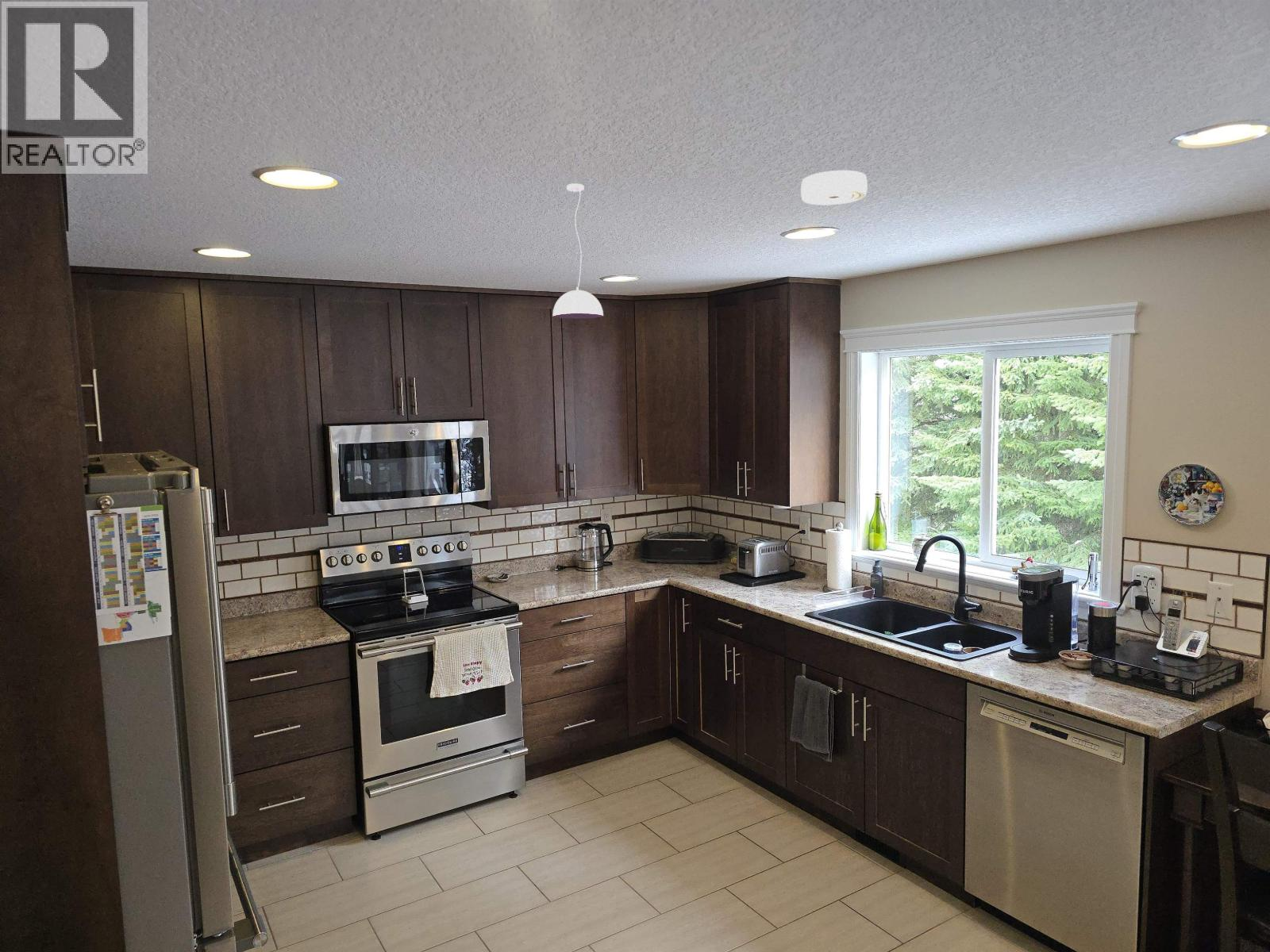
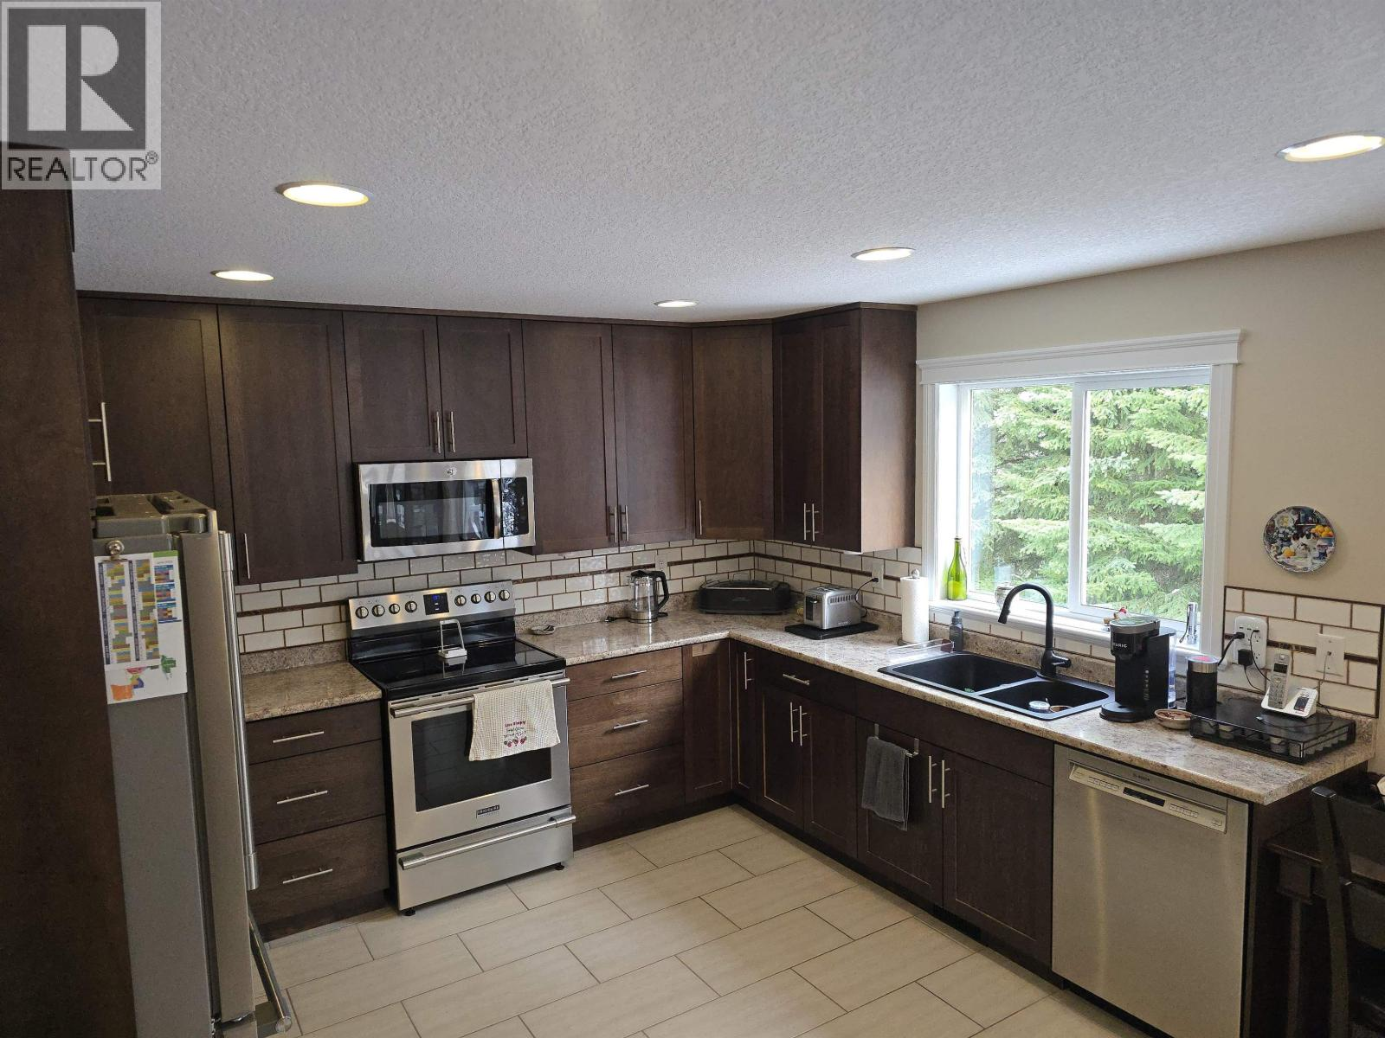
- pendant light [552,182,604,320]
- smoke detector [800,170,868,205]
